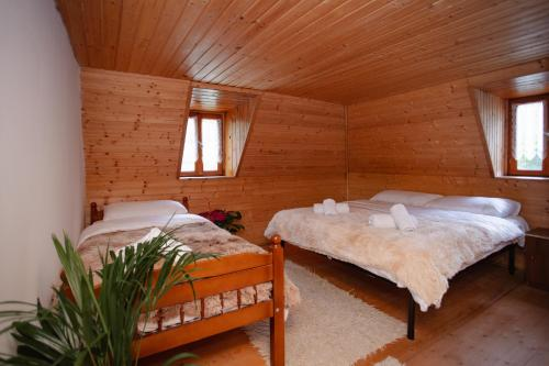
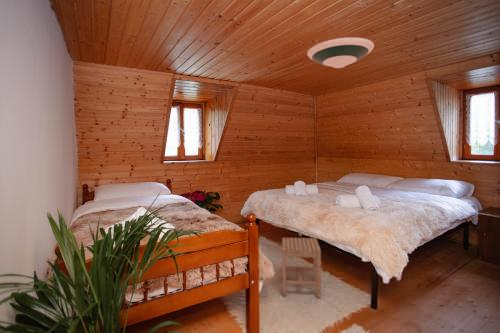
+ stool [281,237,322,299]
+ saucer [306,36,375,69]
